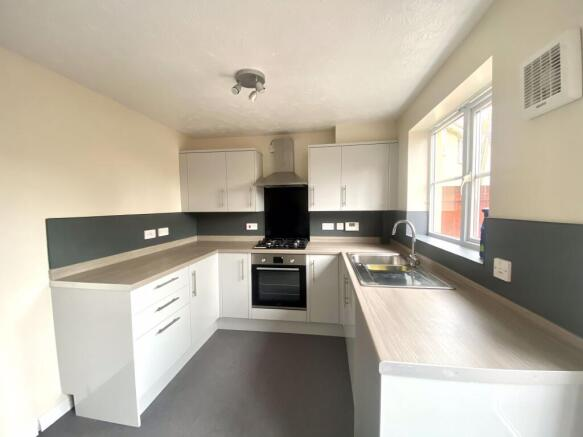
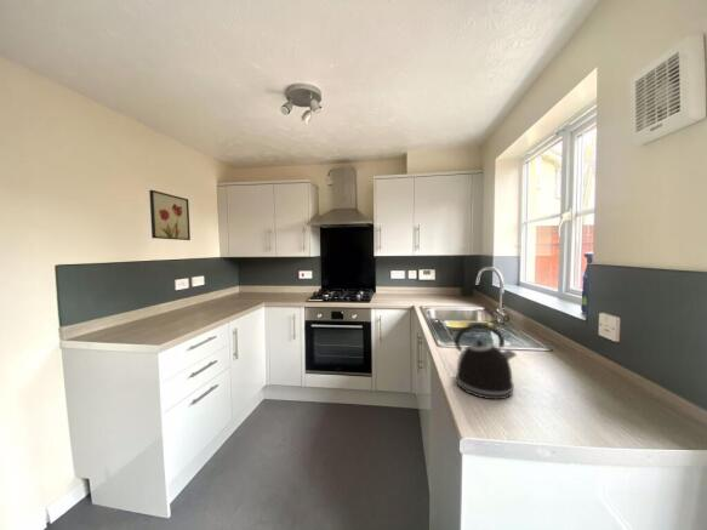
+ kettle [451,323,518,400]
+ wall art [148,189,192,241]
